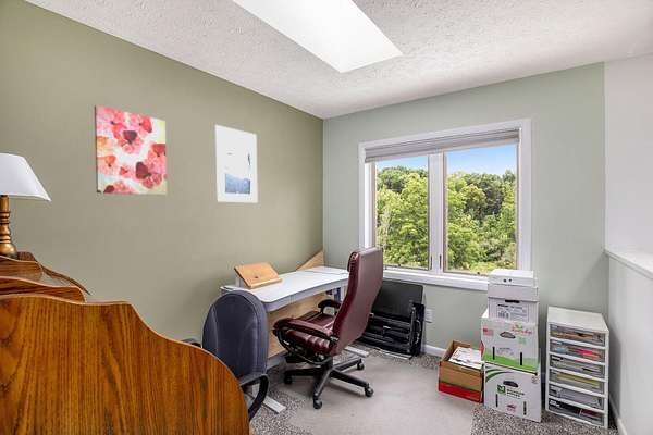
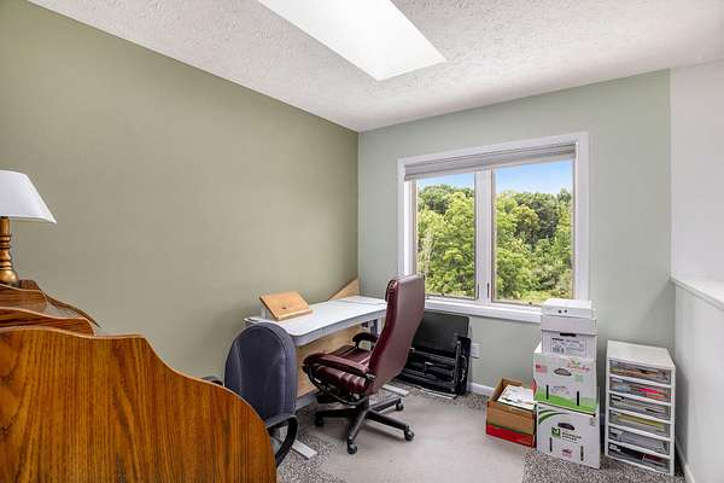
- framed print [213,124,258,203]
- wall art [94,104,168,196]
